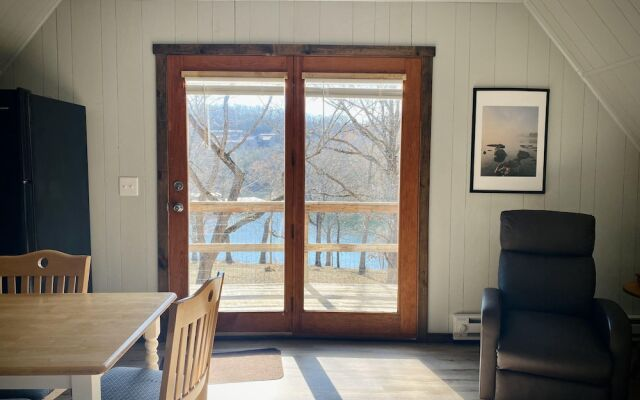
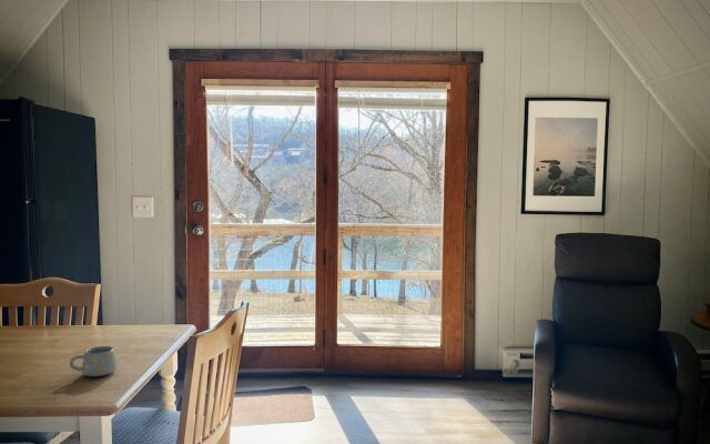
+ mug [69,345,118,377]
